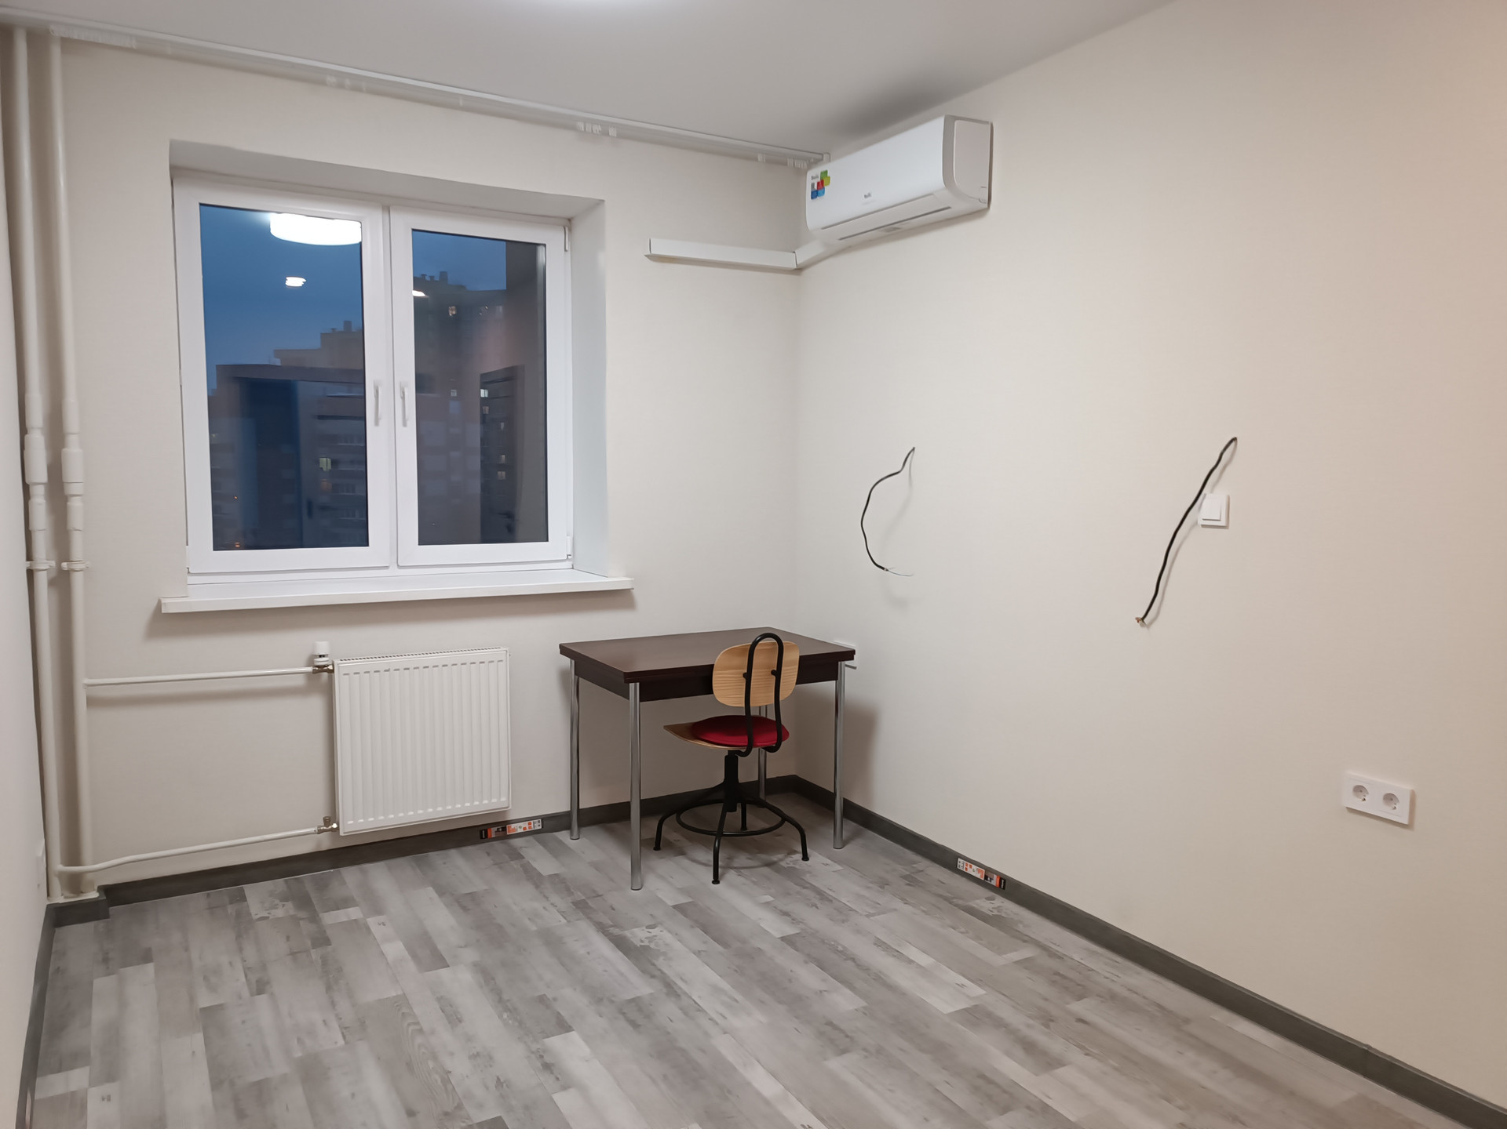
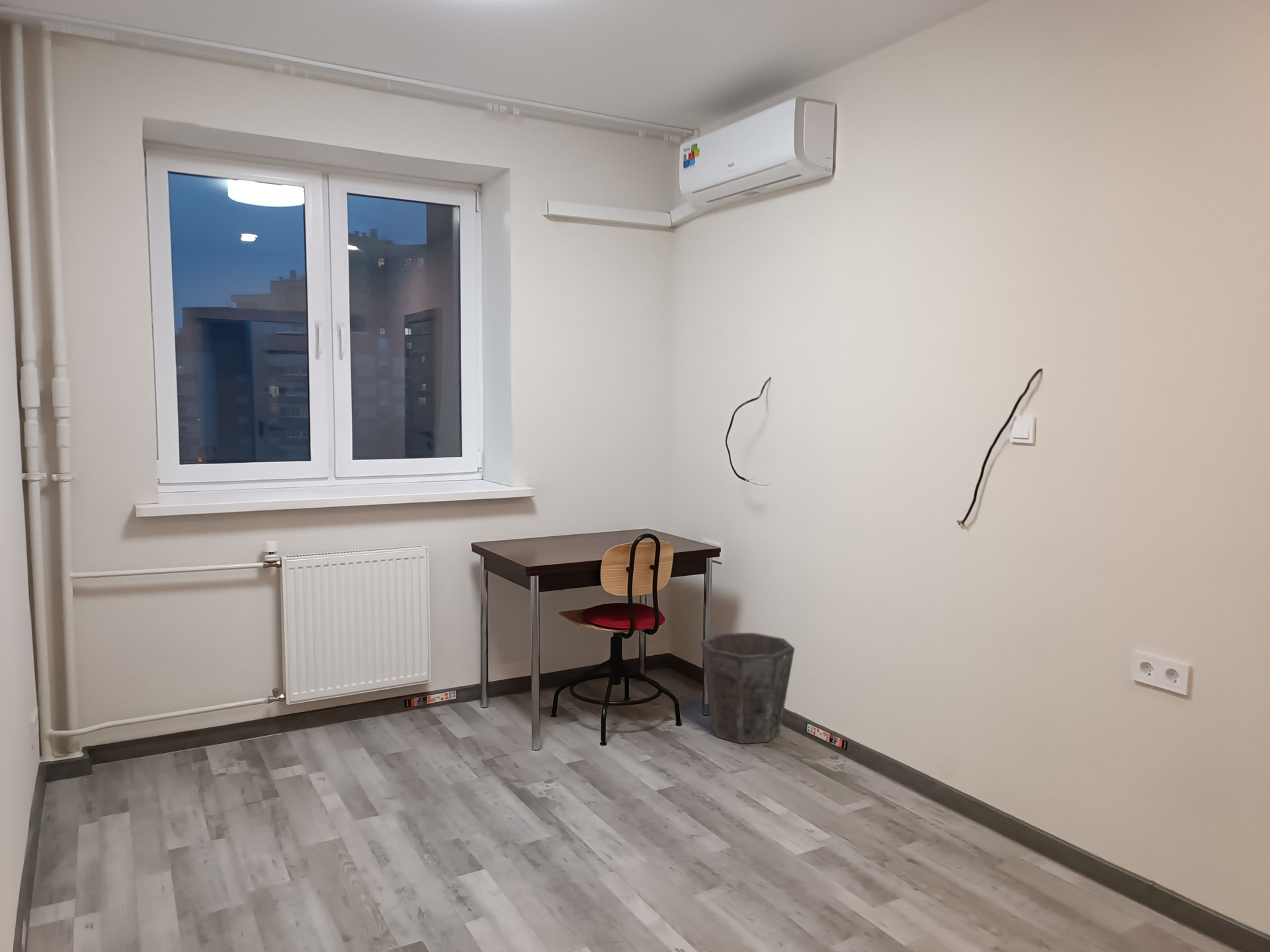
+ waste bin [700,632,795,744]
